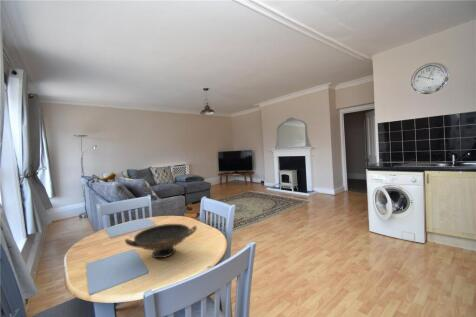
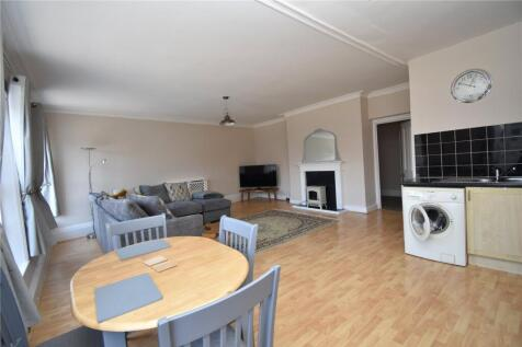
- decorative bowl [124,223,198,259]
